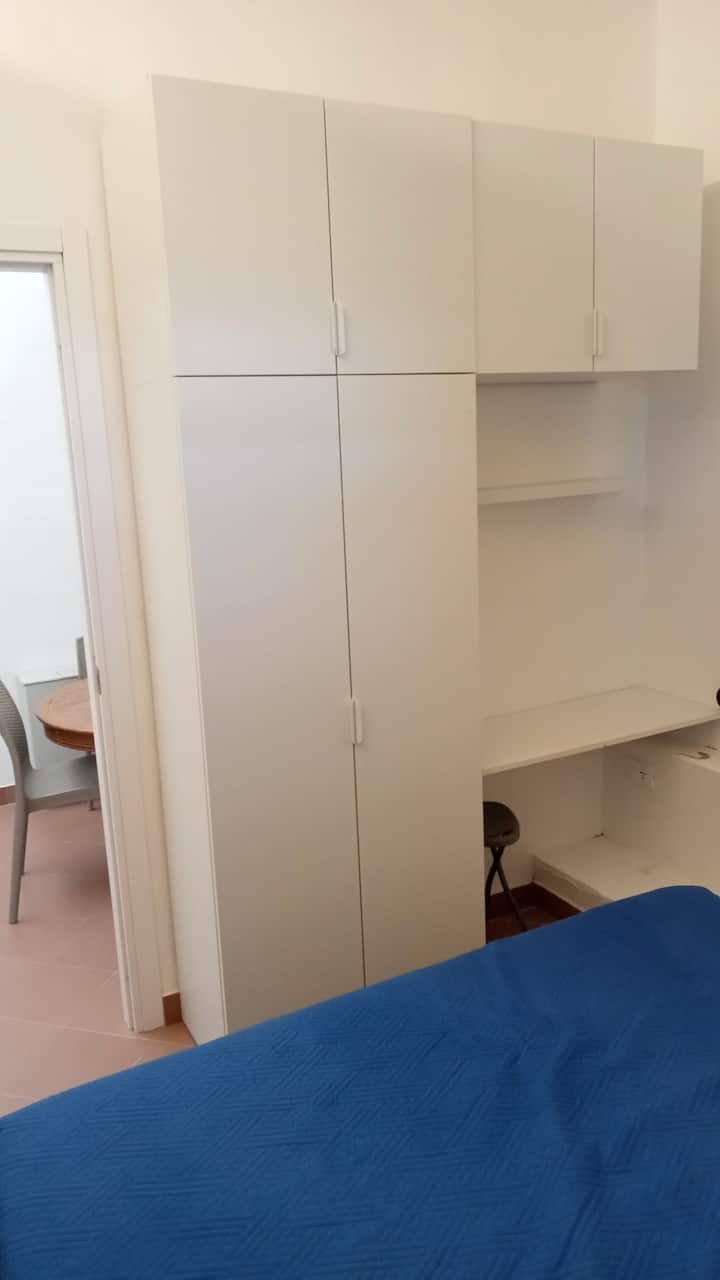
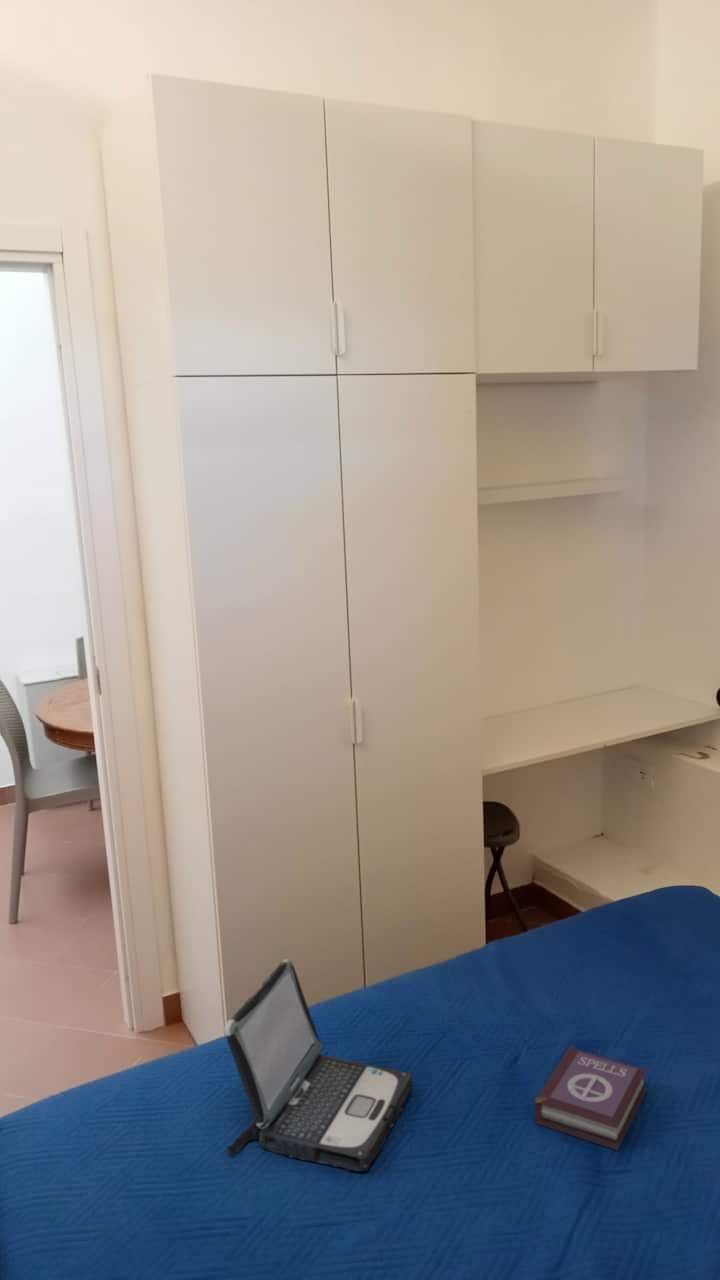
+ laptop [223,958,413,1172]
+ book [533,1044,648,1151]
